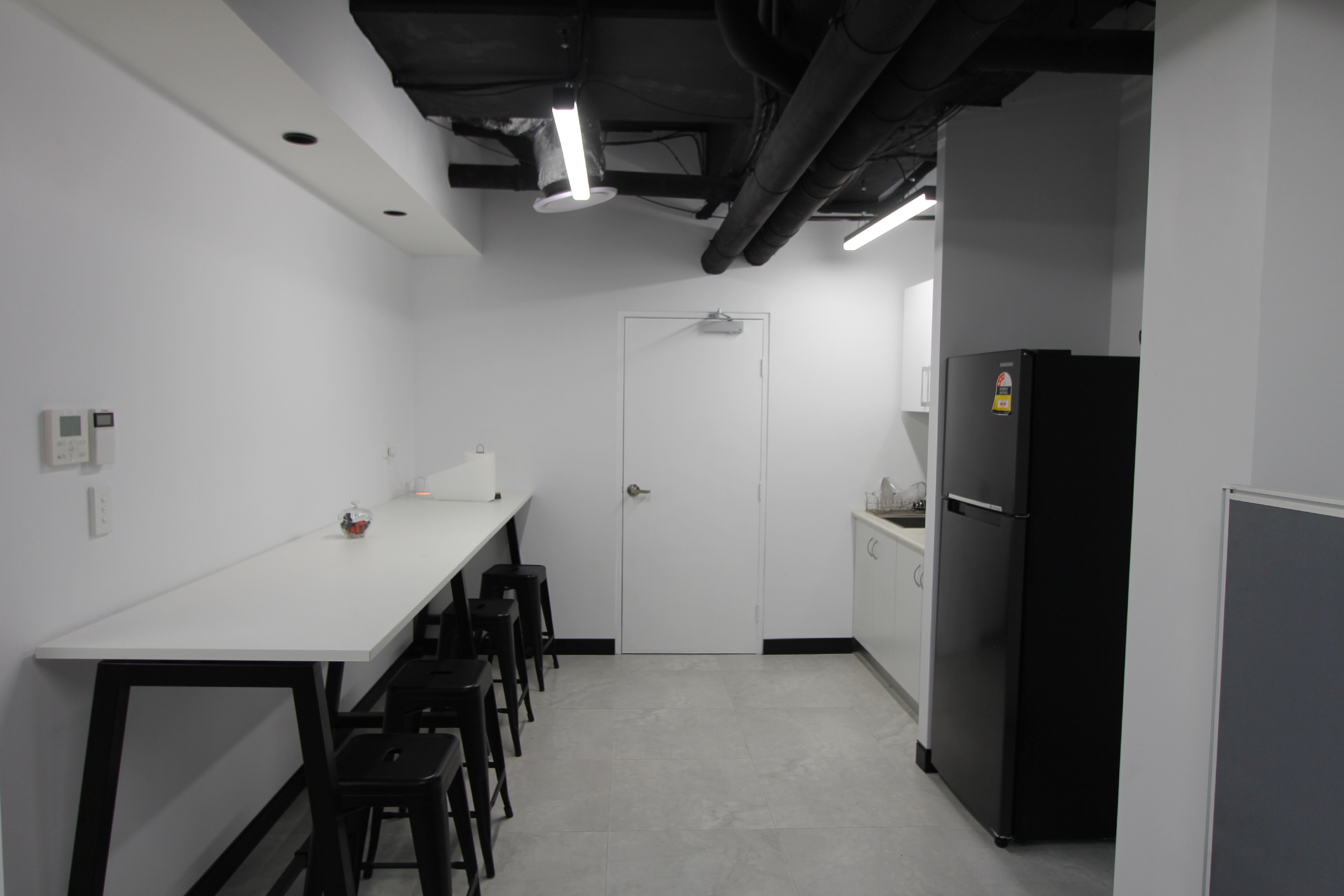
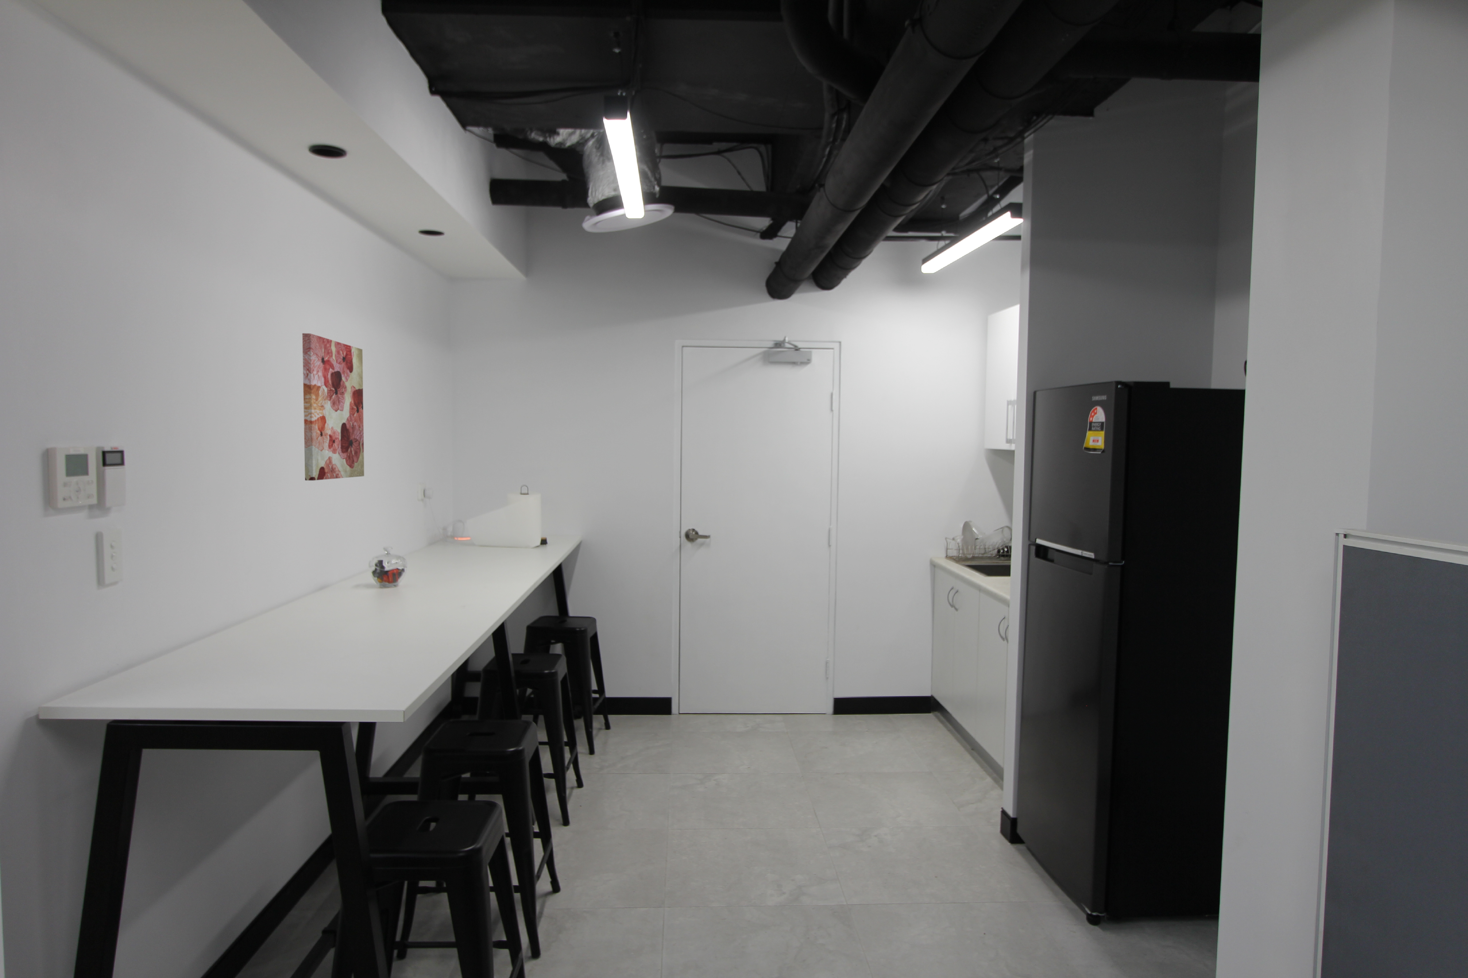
+ wall art [301,333,365,481]
